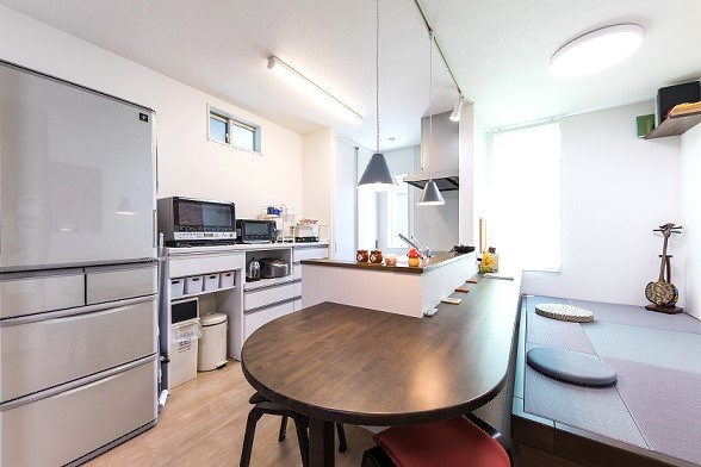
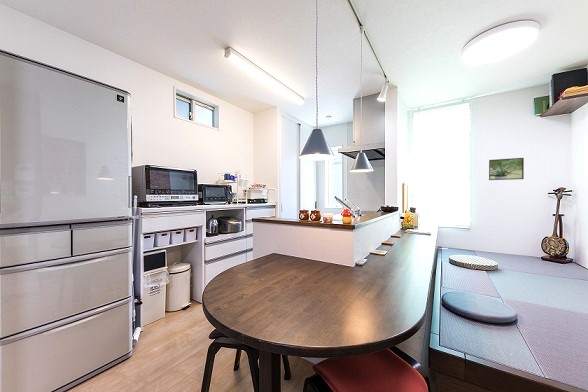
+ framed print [488,157,525,181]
